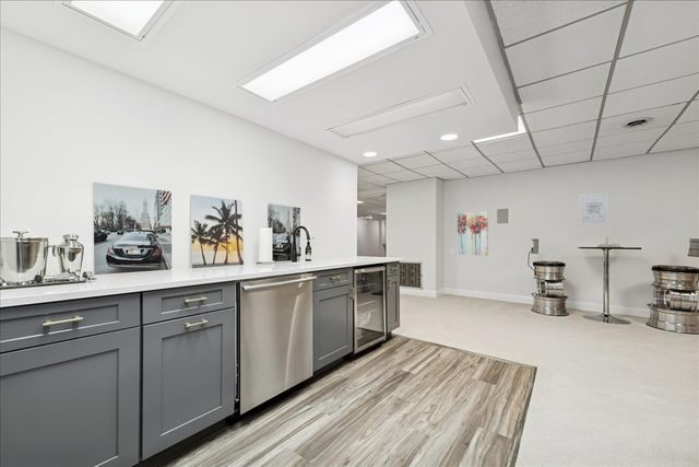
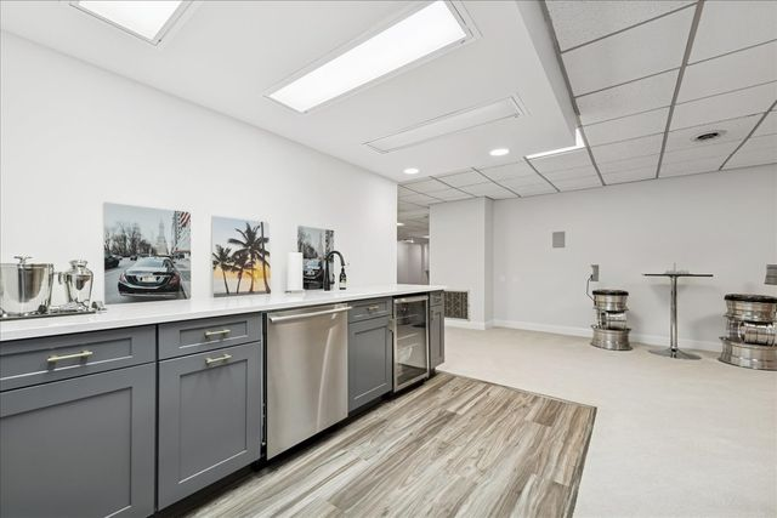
- wall art [457,210,489,257]
- wall art [579,191,609,226]
